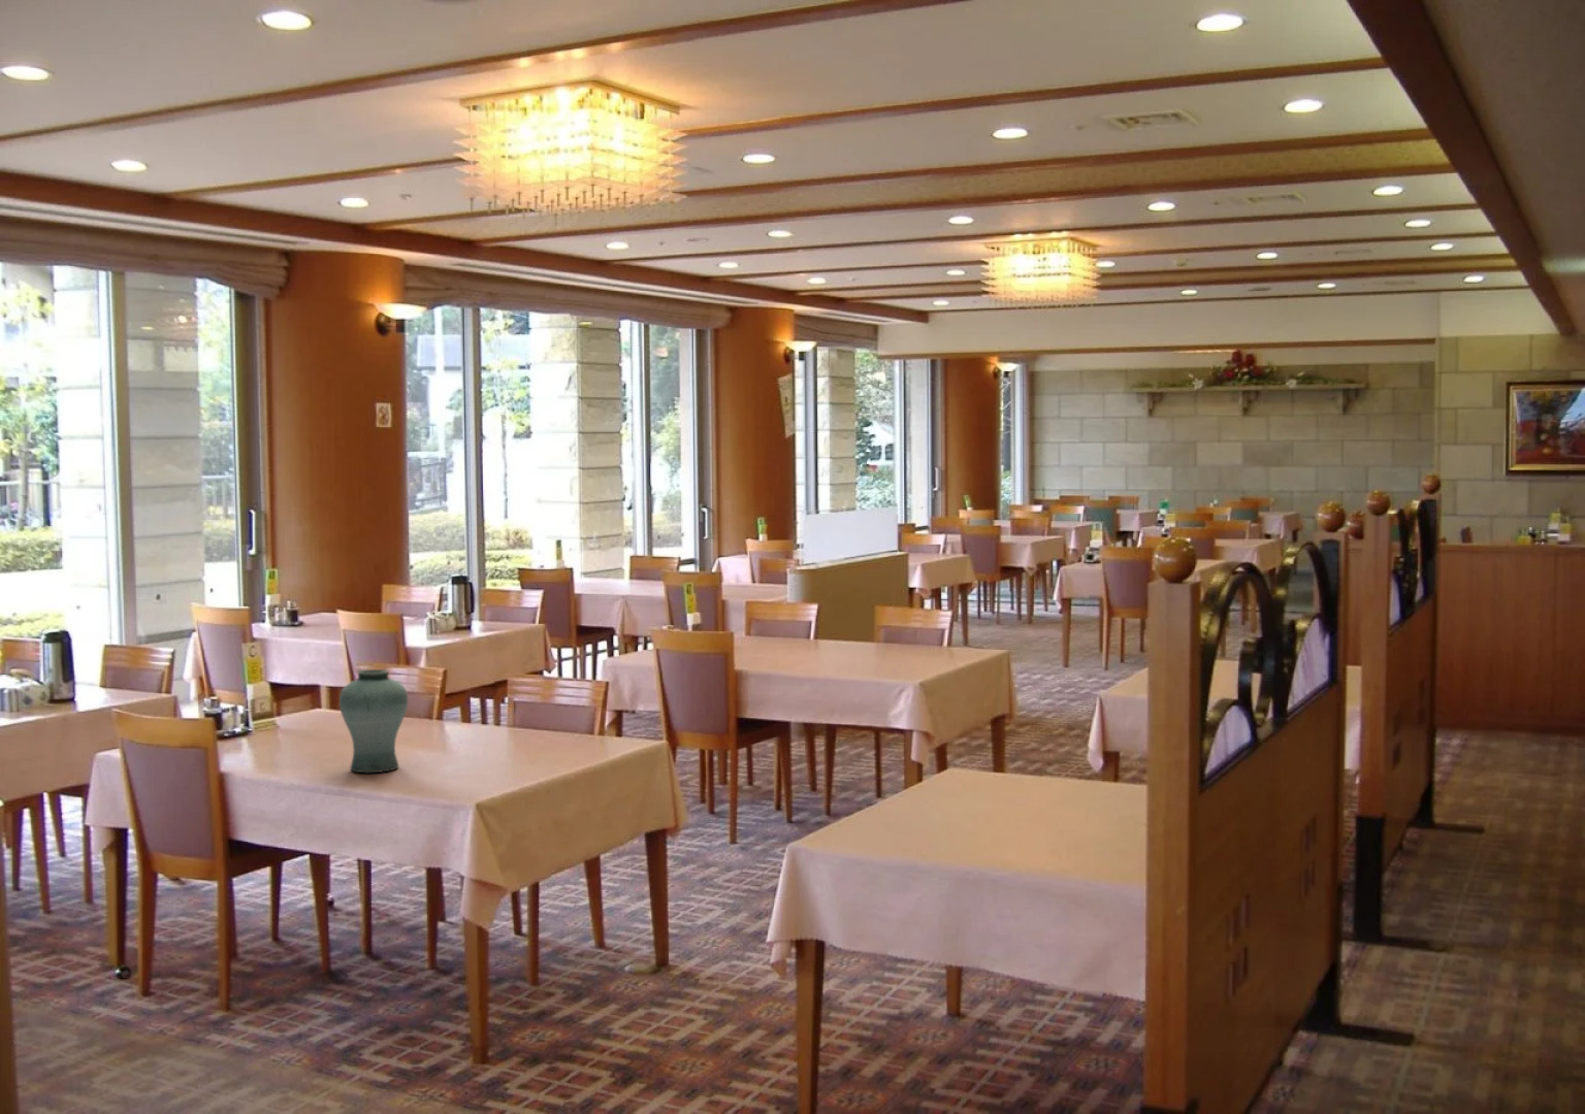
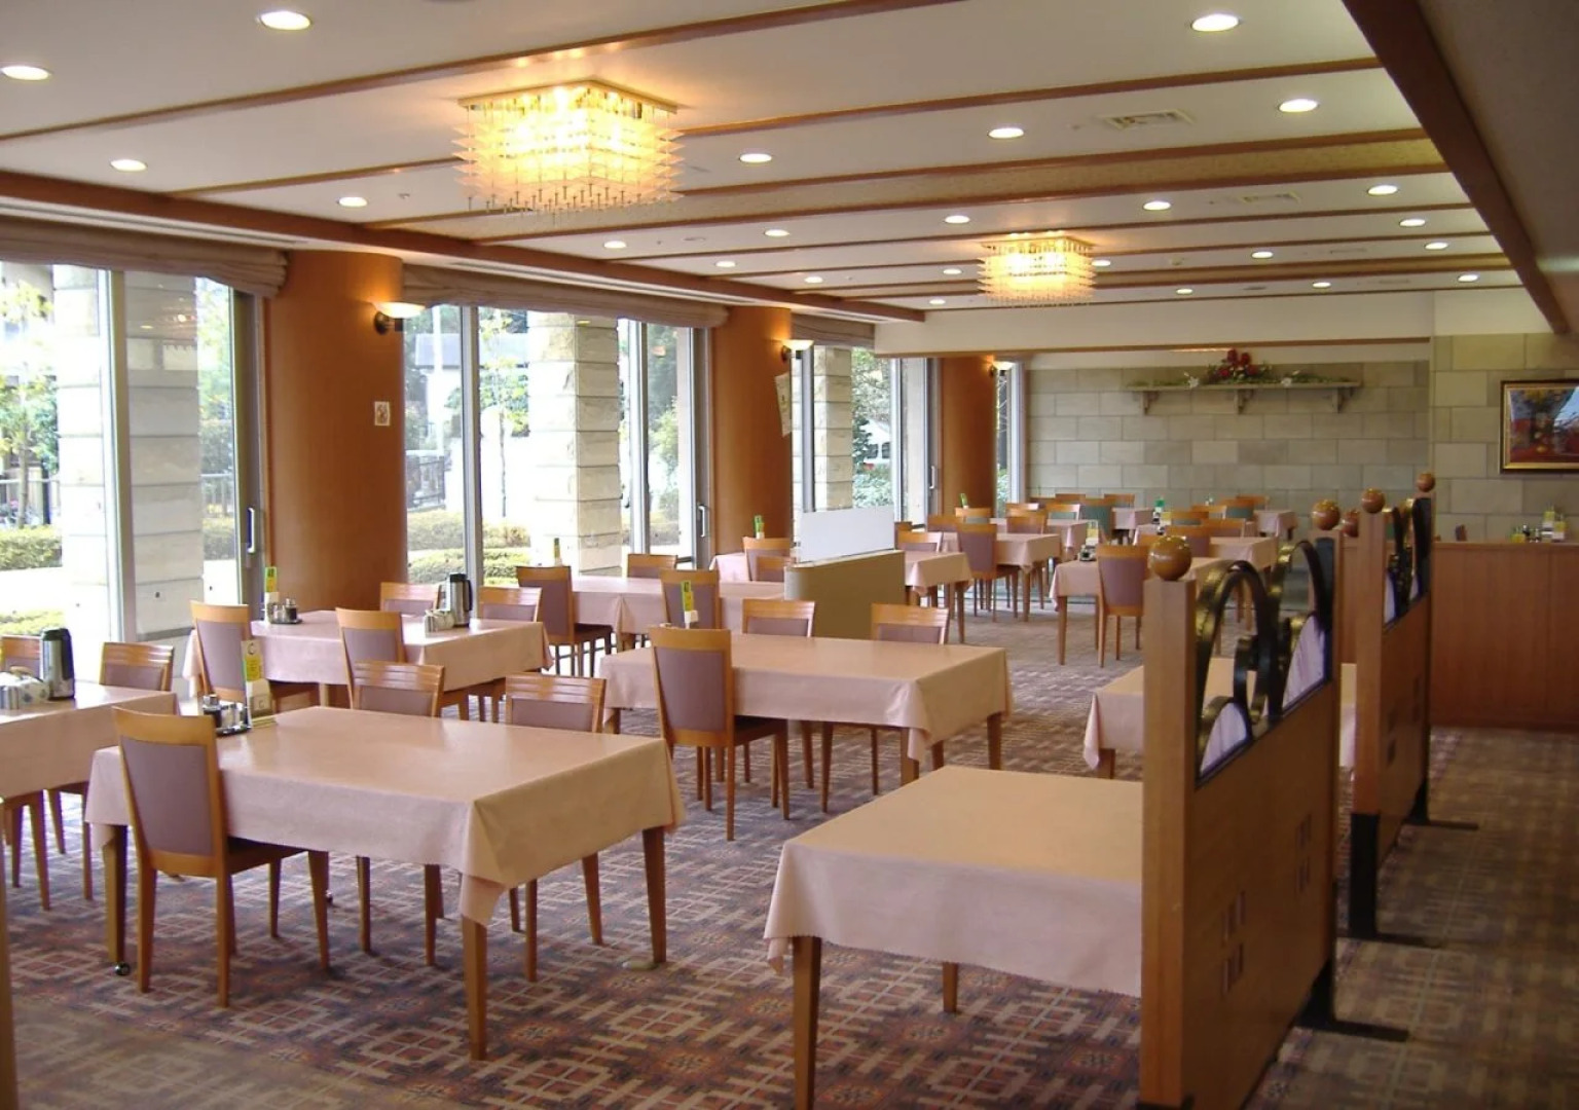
- vase [339,668,409,774]
